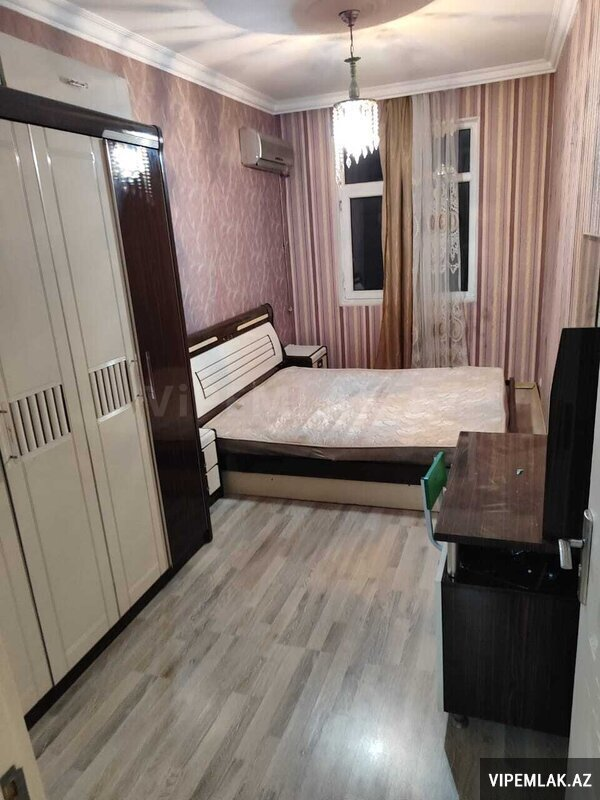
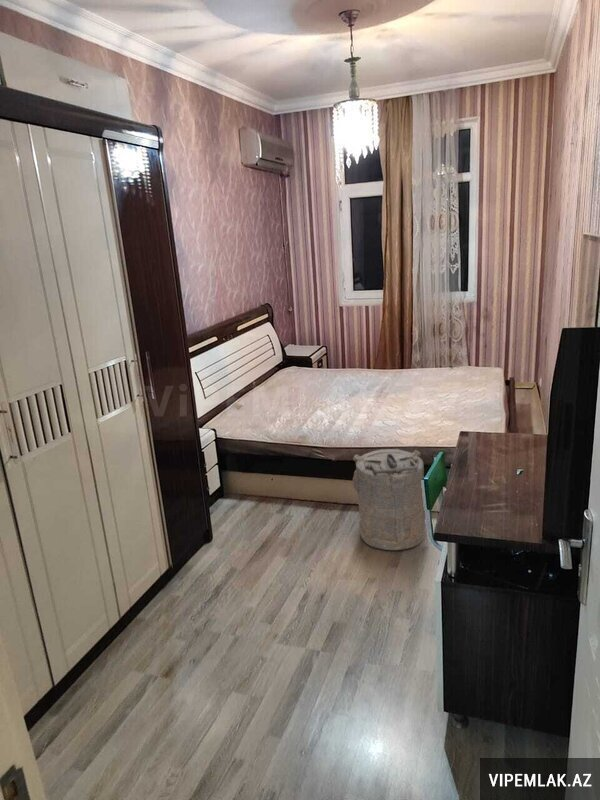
+ laundry hamper [352,448,426,551]
